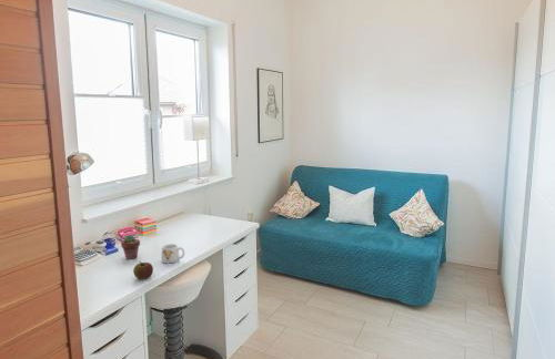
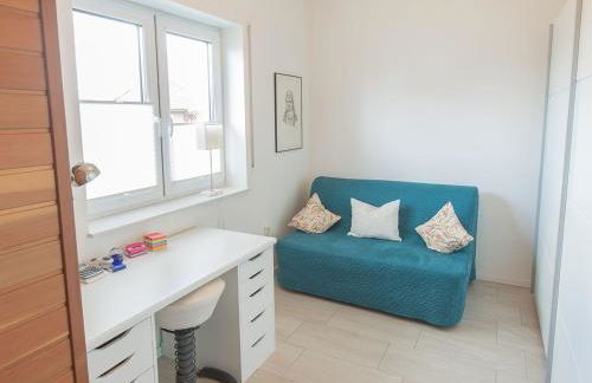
- mug [160,243,185,264]
- potted succulent [120,234,141,260]
- apple [132,260,154,280]
